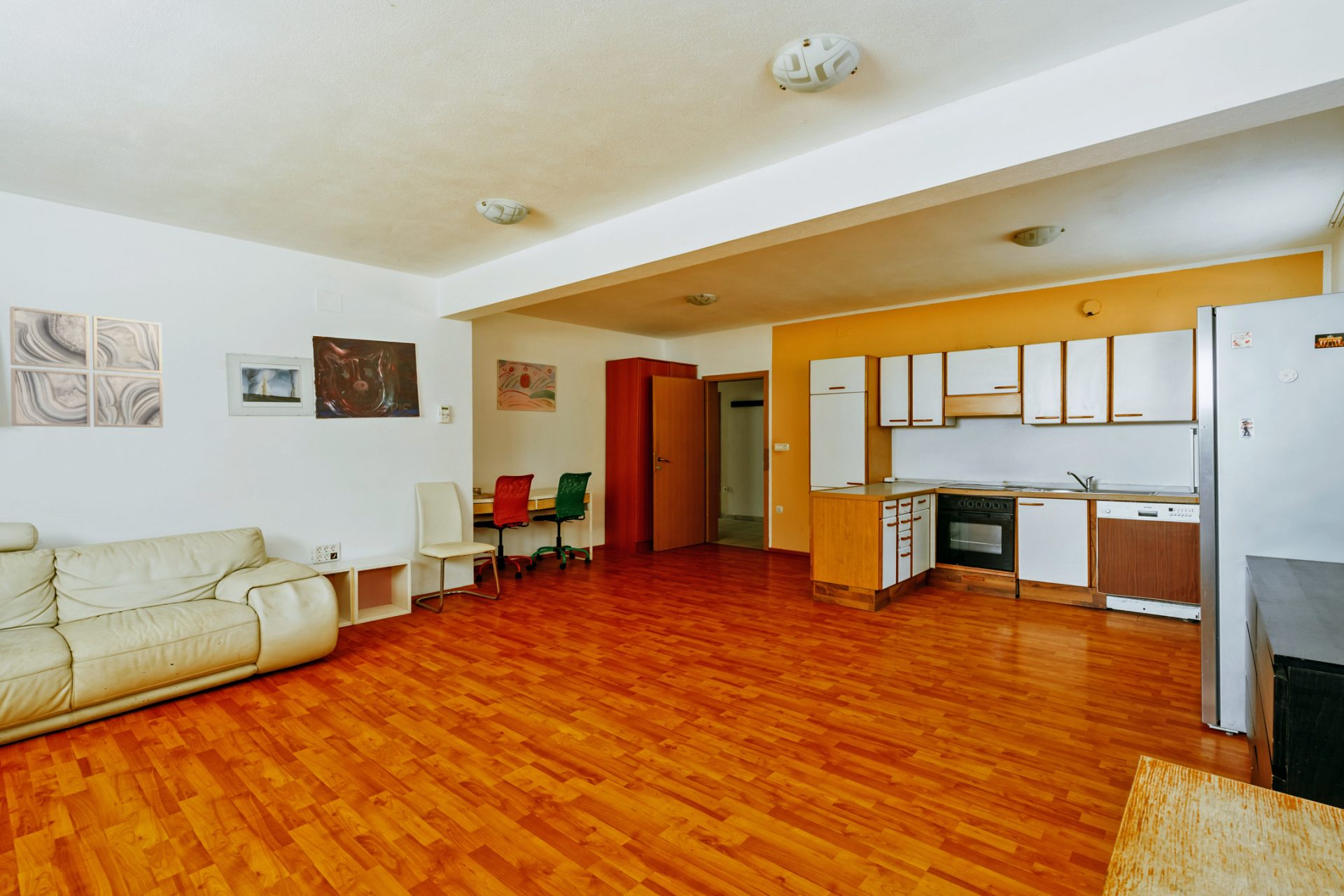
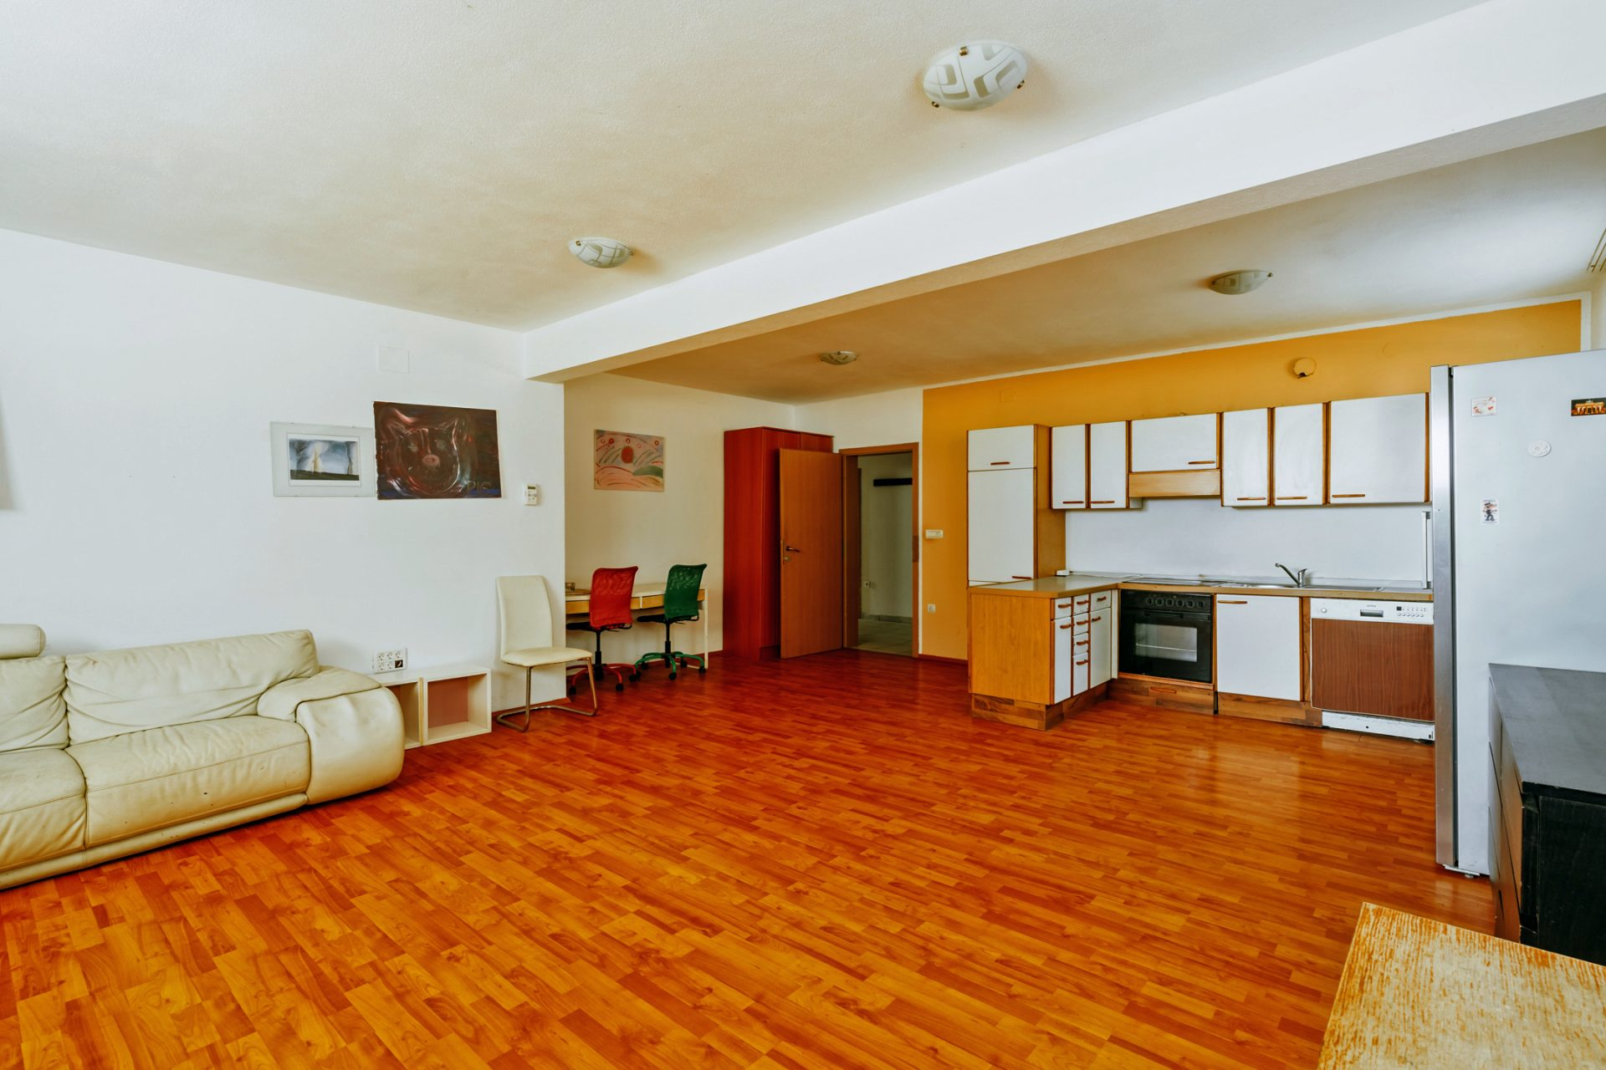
- wall art [9,305,164,428]
